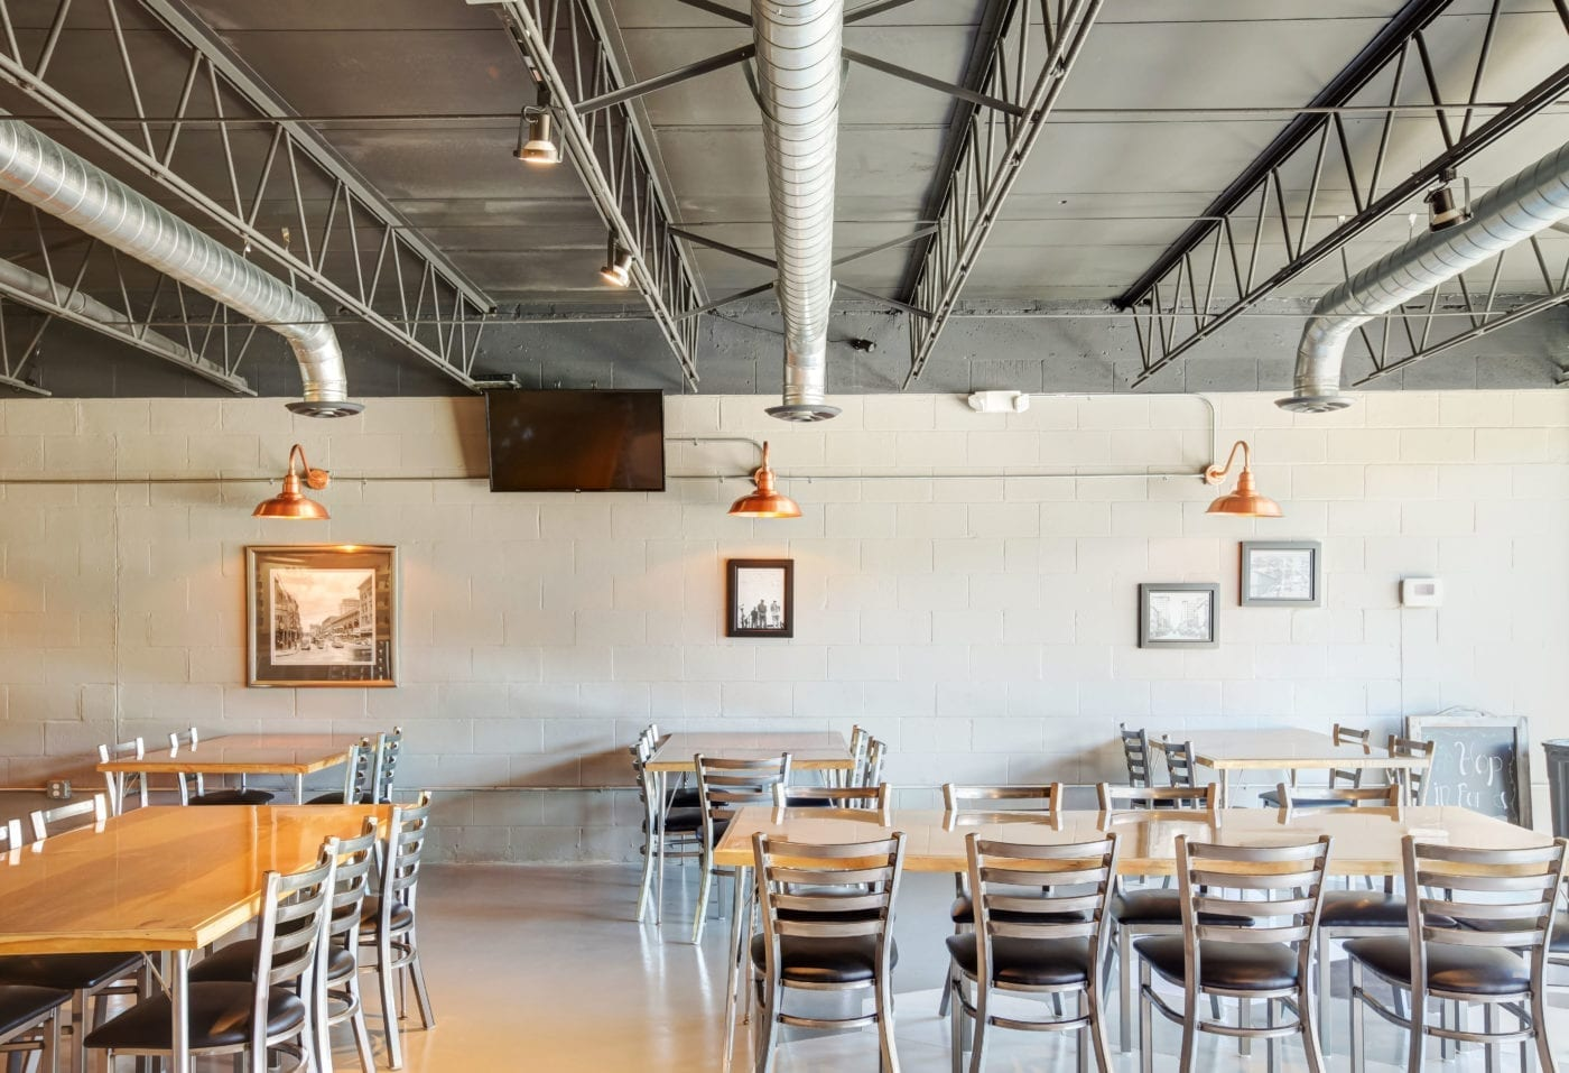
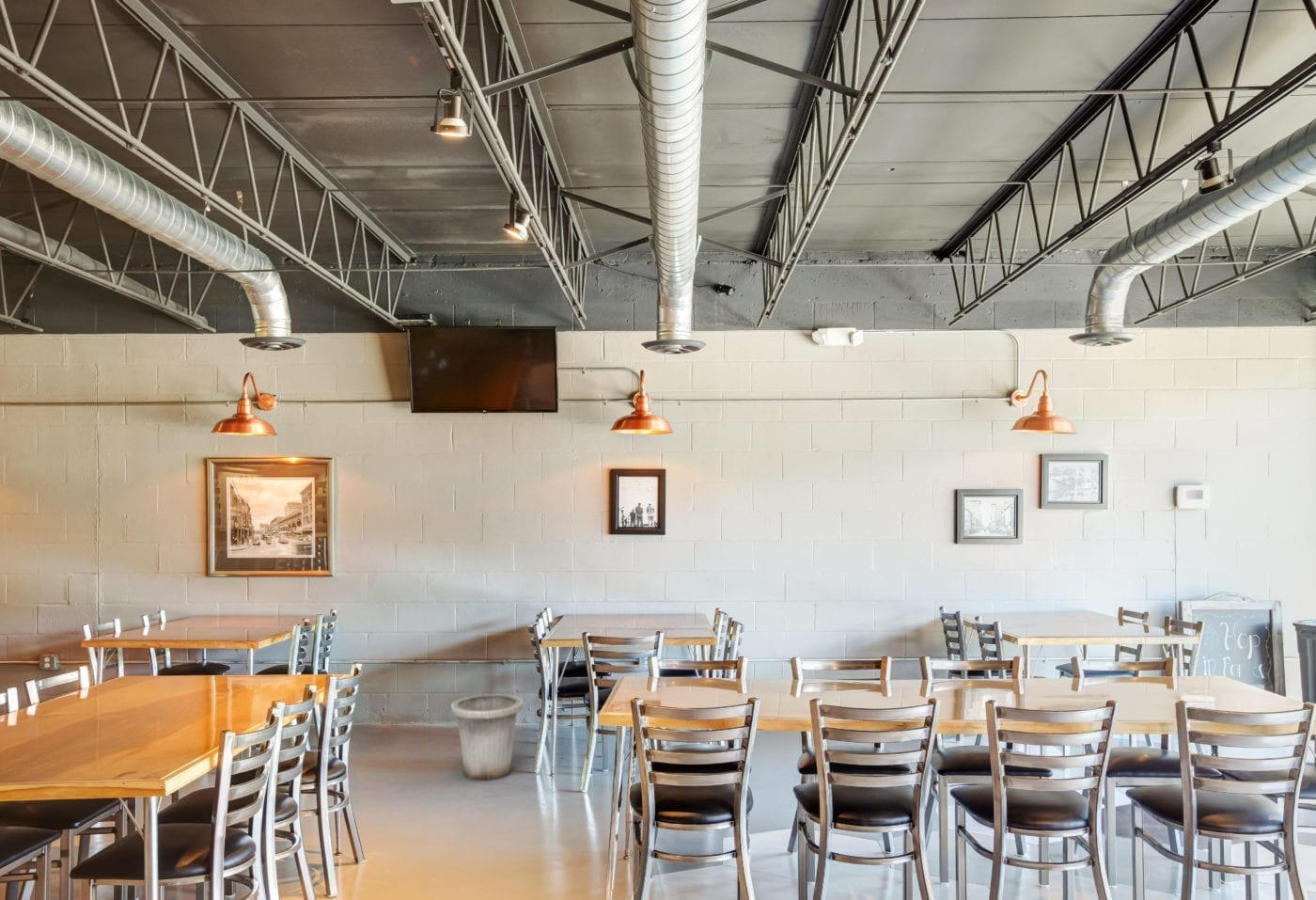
+ trash can [450,693,524,782]
